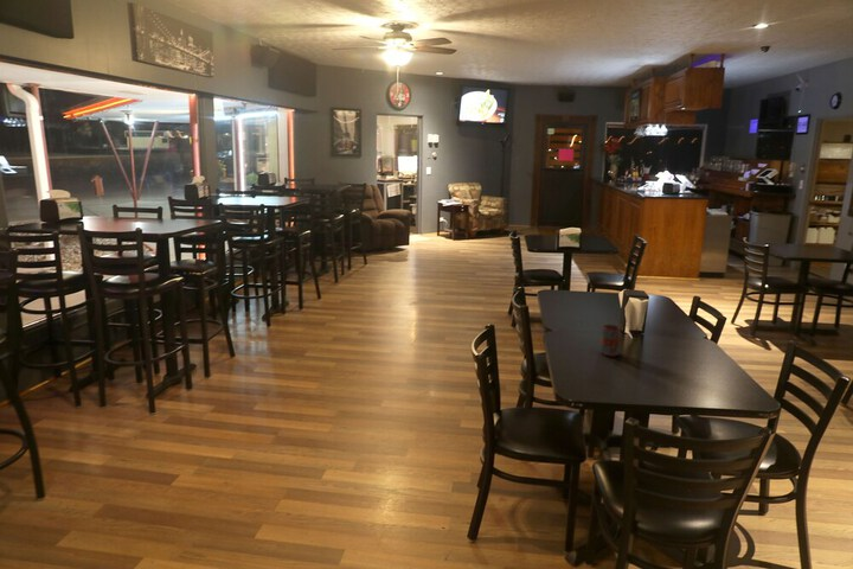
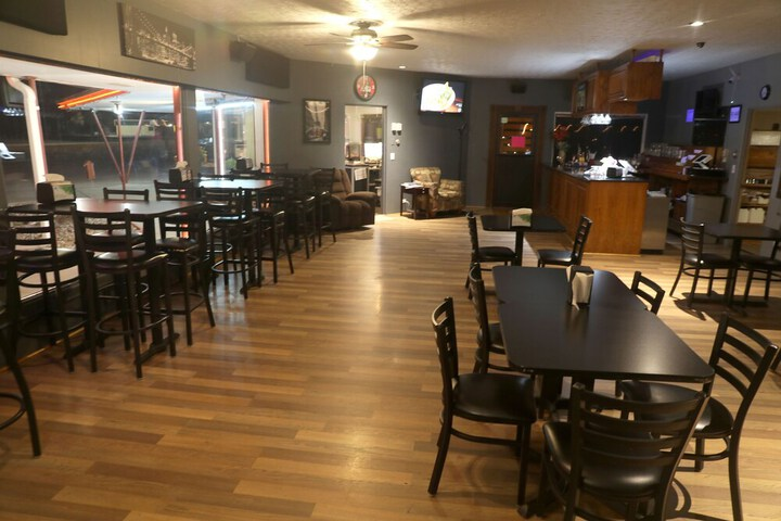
- mug [598,324,622,358]
